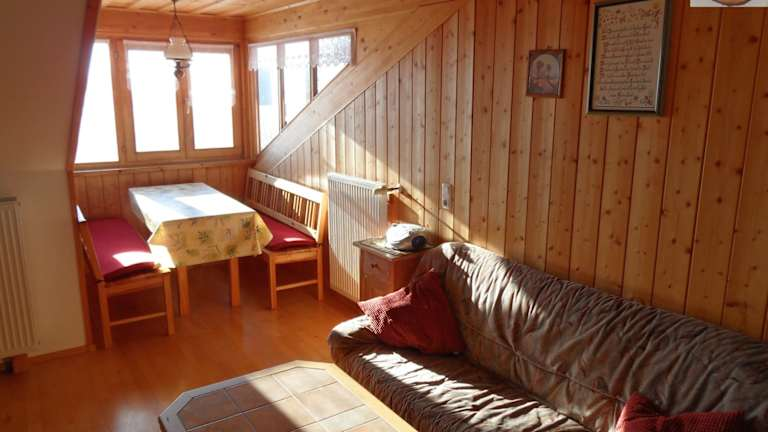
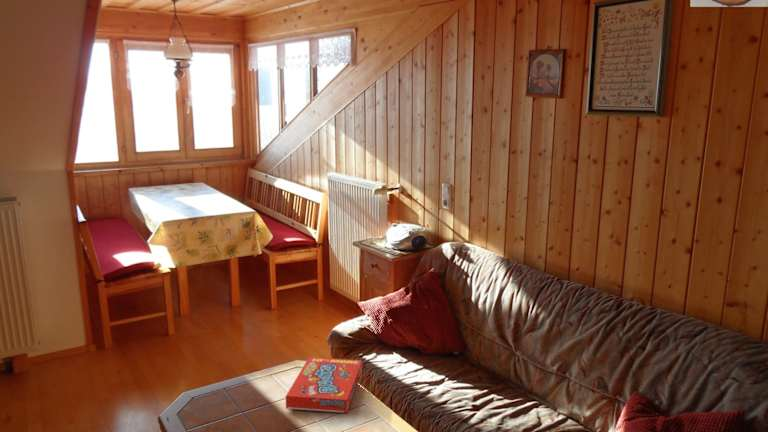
+ snack box [285,356,363,414]
